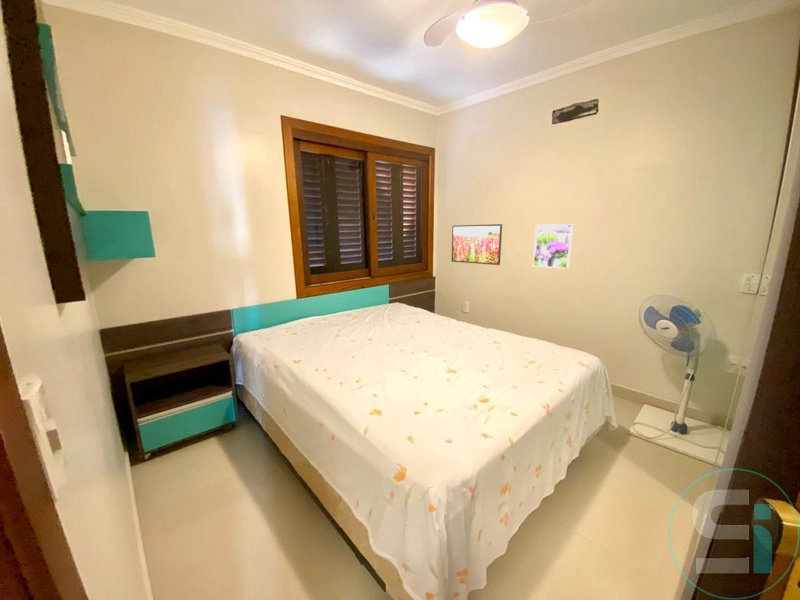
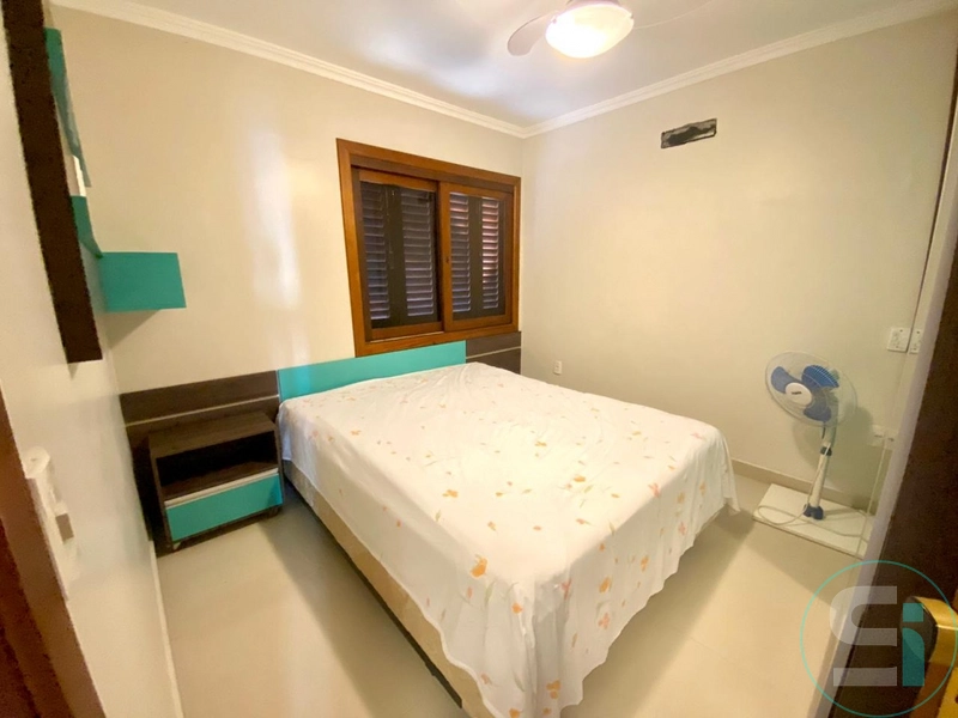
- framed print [451,223,503,266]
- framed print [532,223,574,270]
